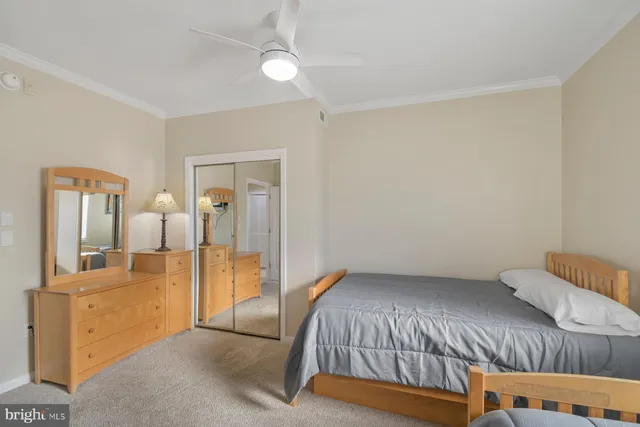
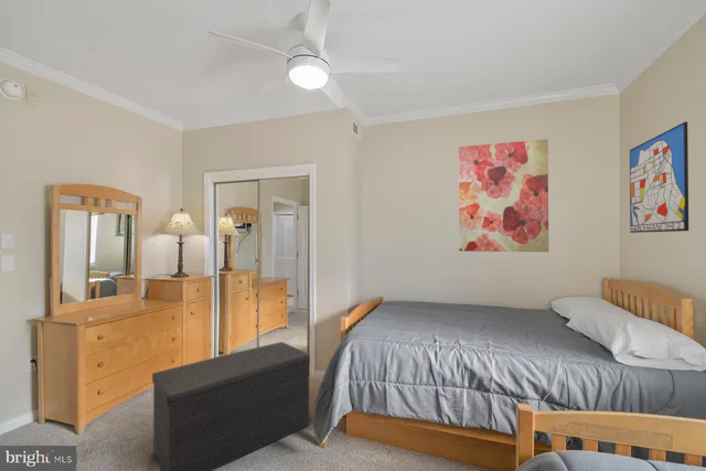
+ wall art [629,120,689,234]
+ wall art [458,138,549,253]
+ bench [151,341,311,471]
